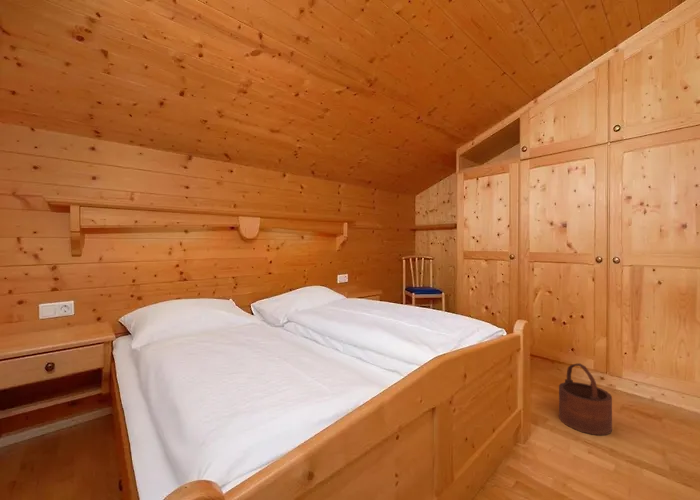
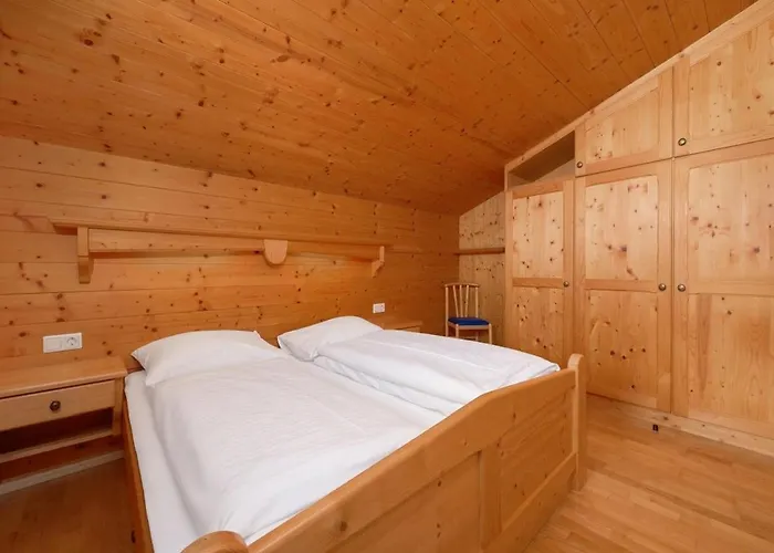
- wooden bucket [558,362,613,436]
